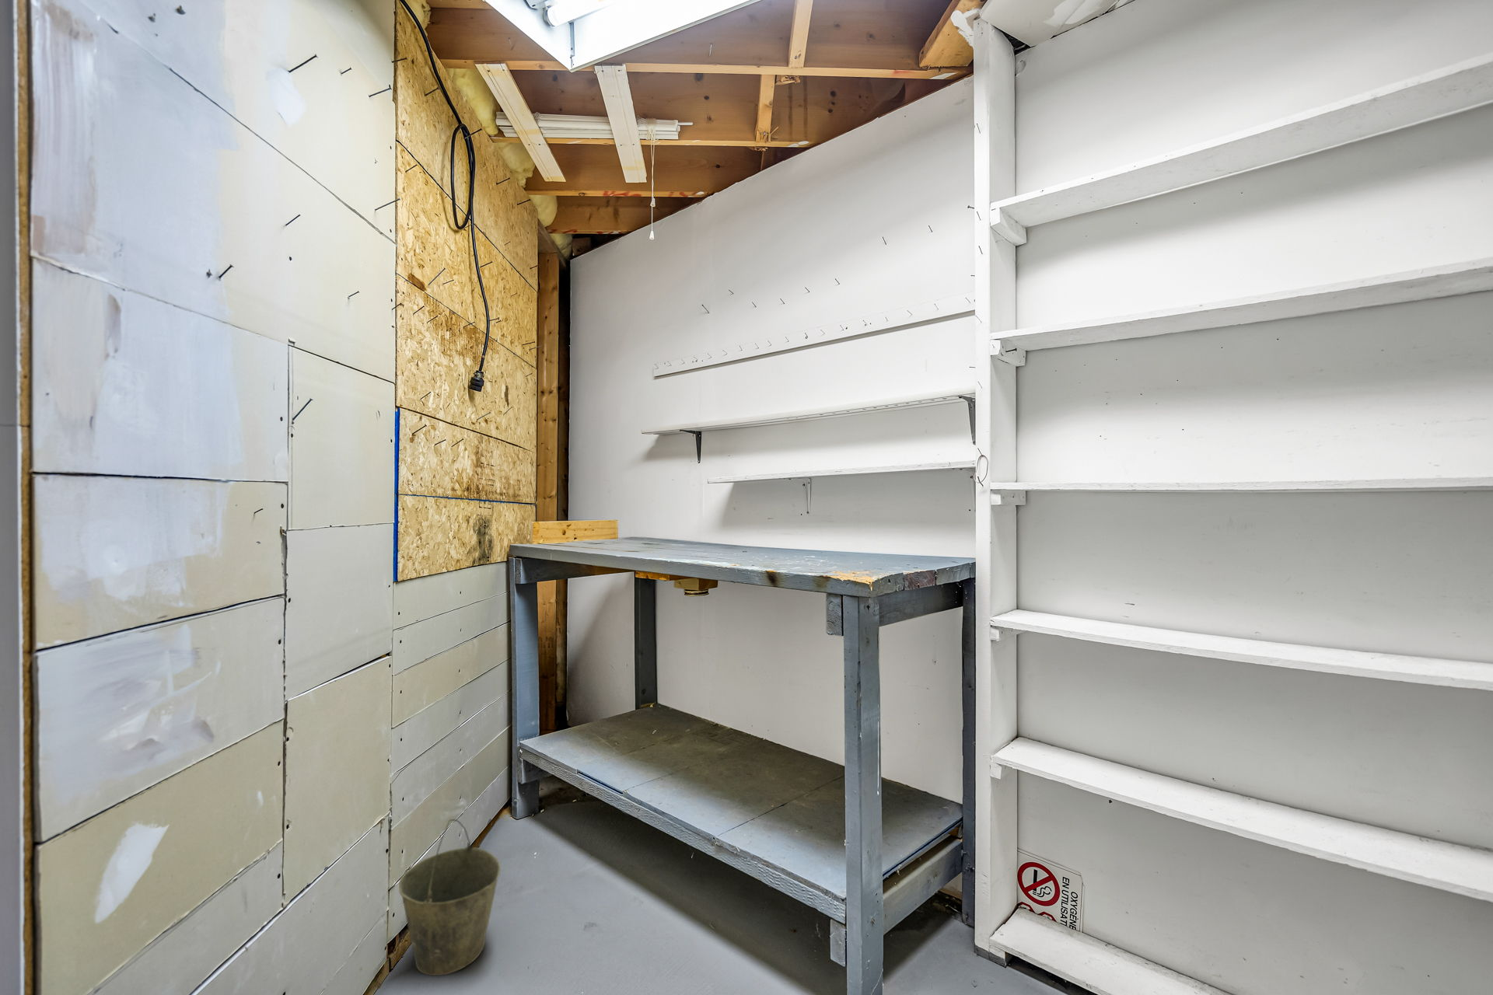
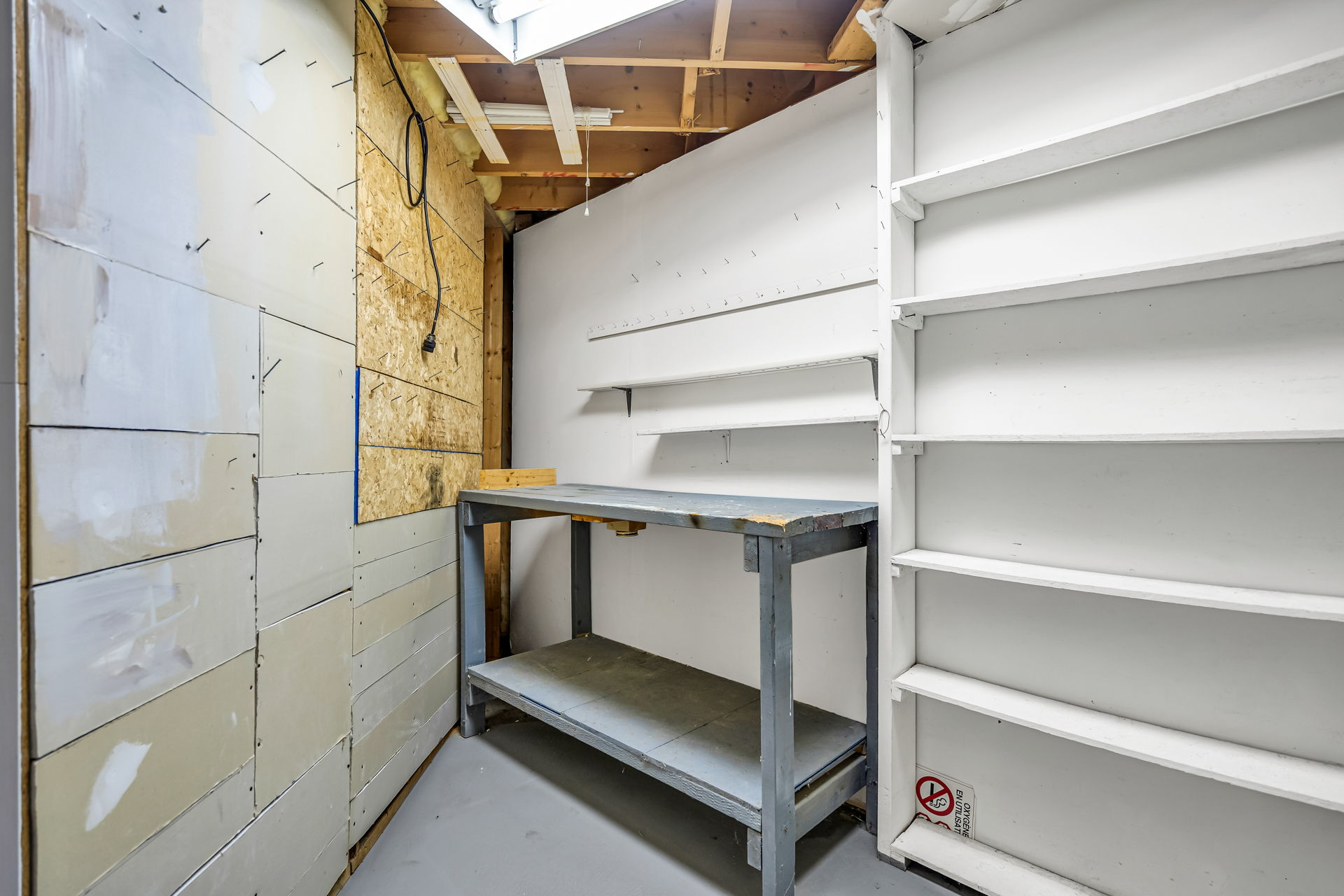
- bucket [398,818,501,976]
